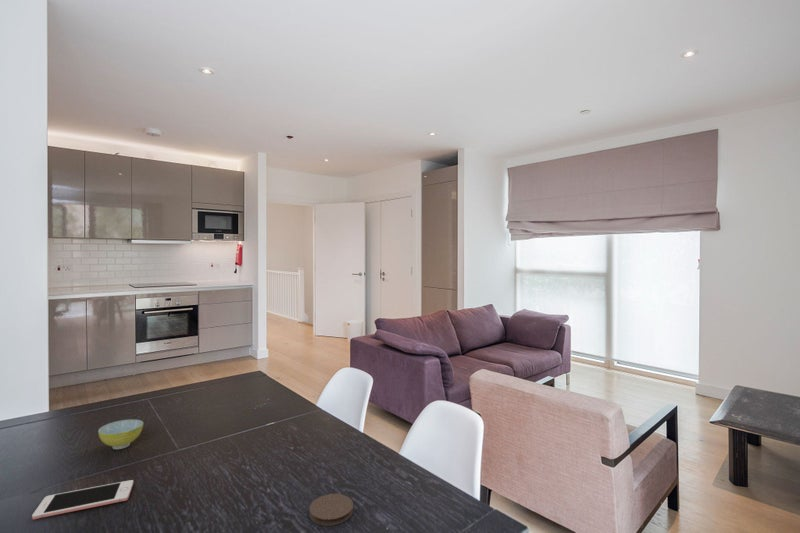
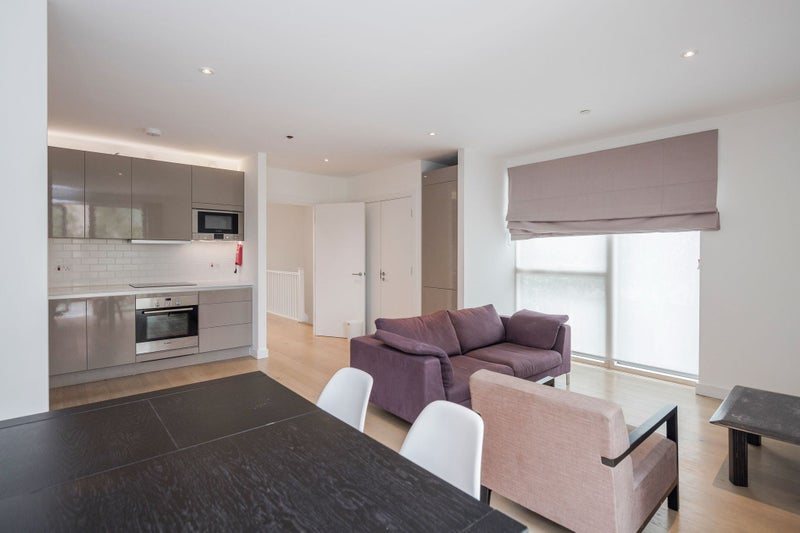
- cell phone [31,479,134,520]
- bowl [97,418,144,450]
- coaster [308,493,354,527]
